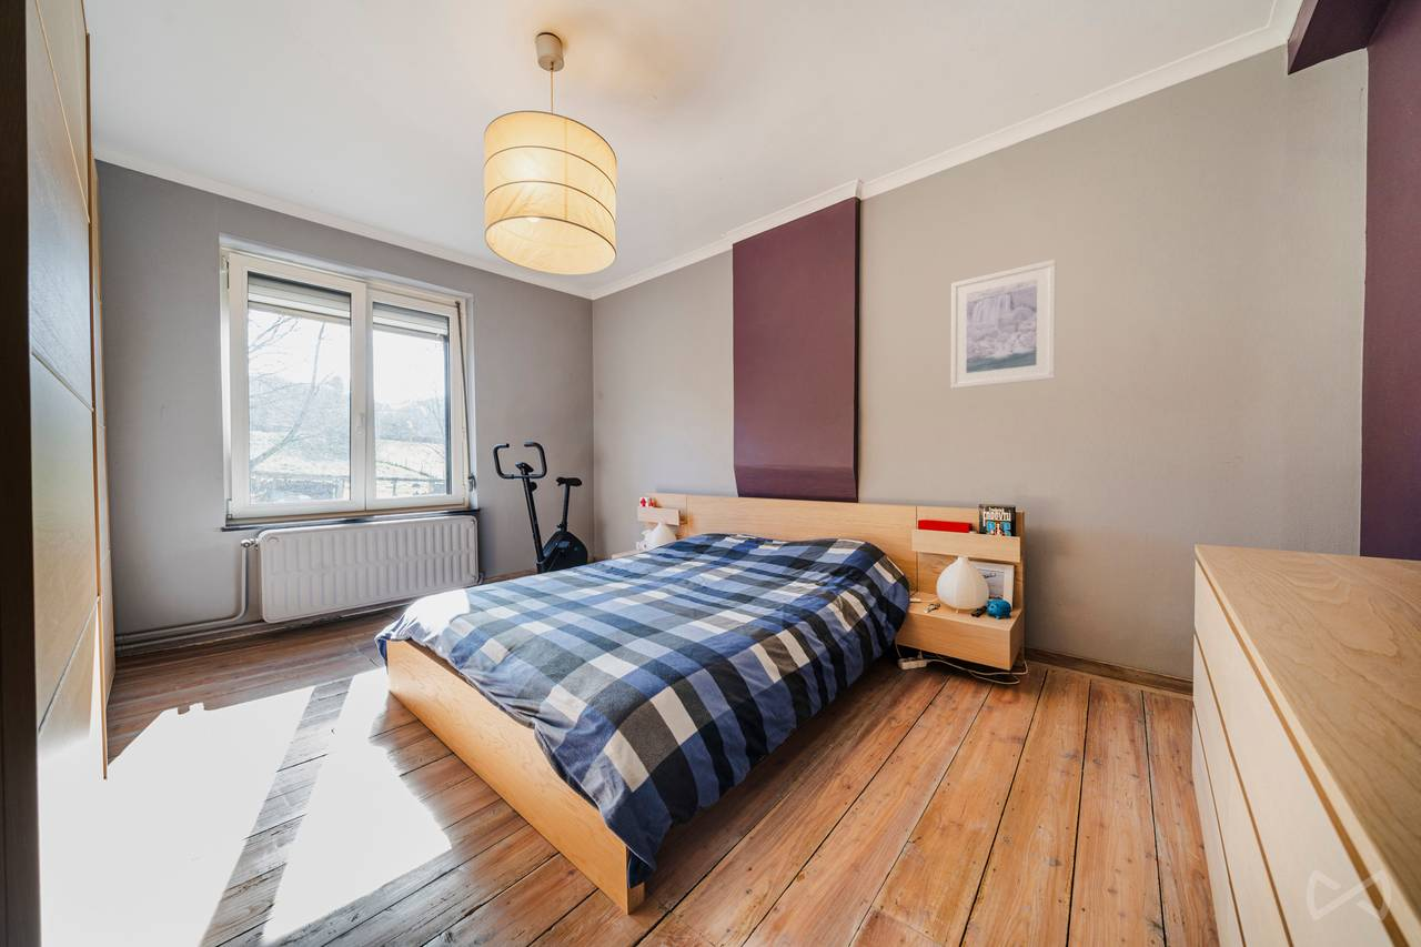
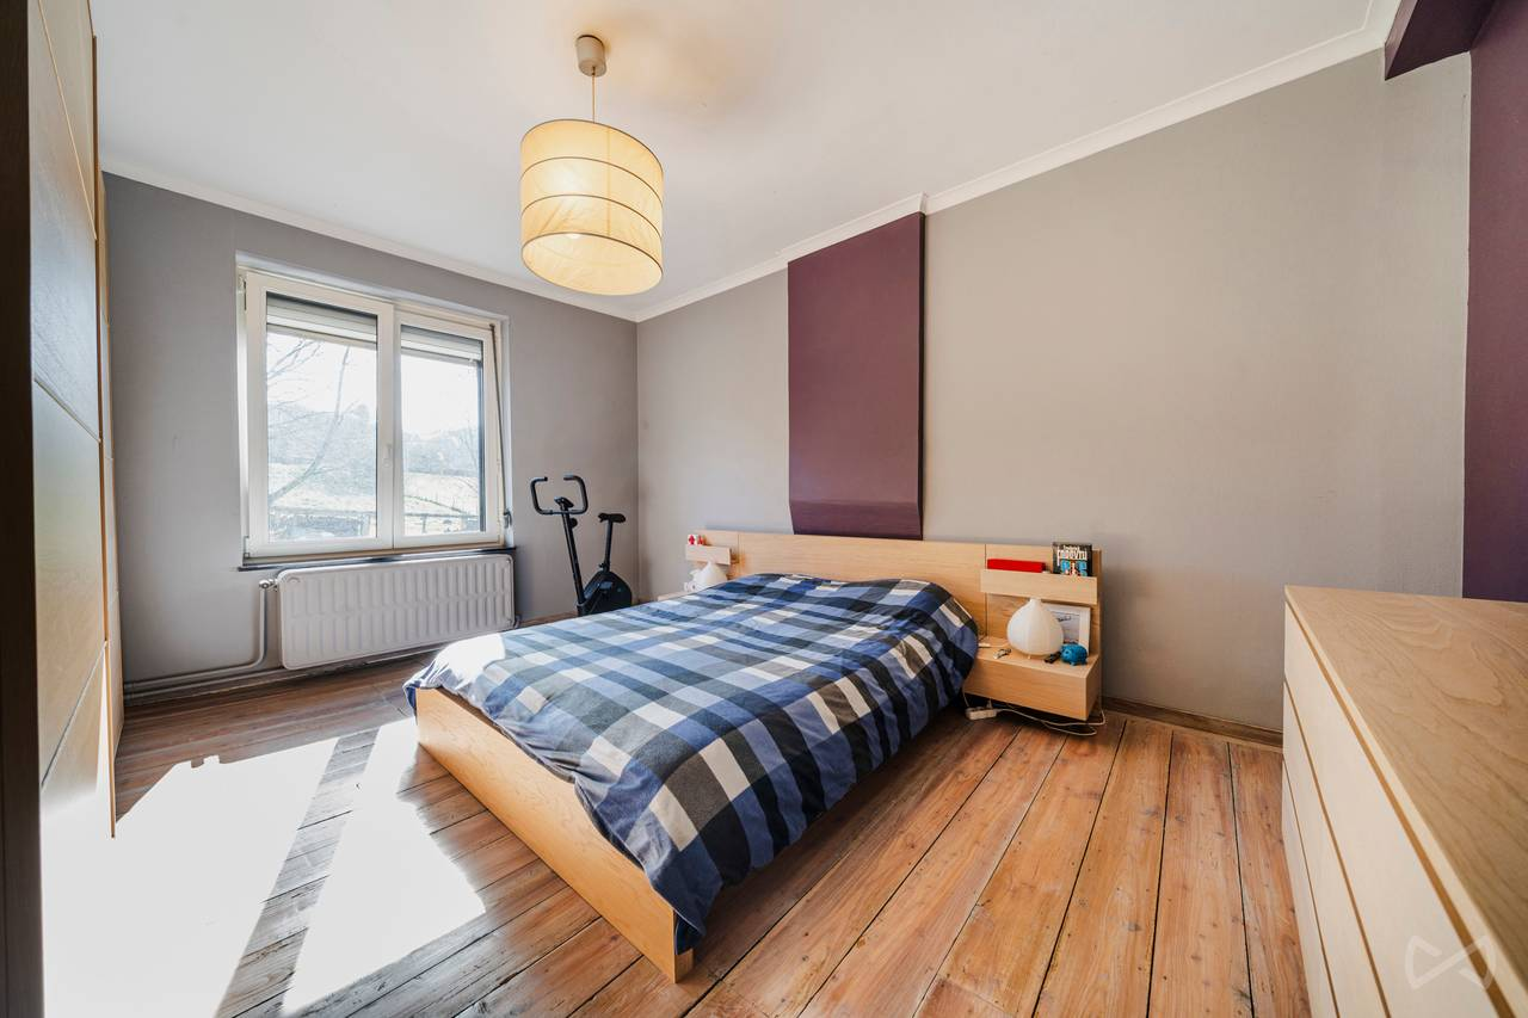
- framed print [950,259,1057,390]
